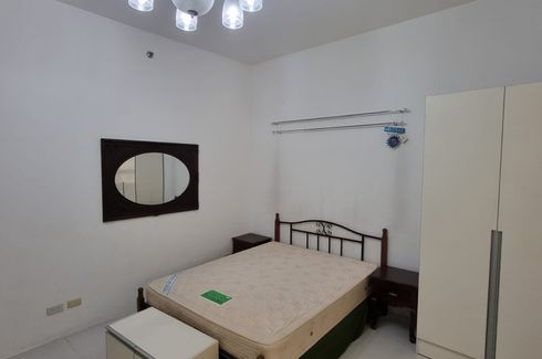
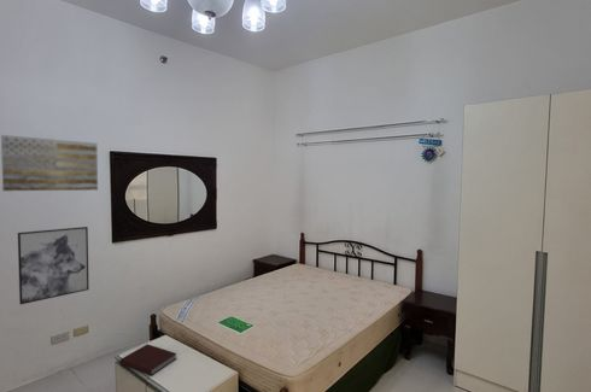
+ wall art [17,226,90,305]
+ wall art [0,134,99,192]
+ notebook [119,343,177,376]
